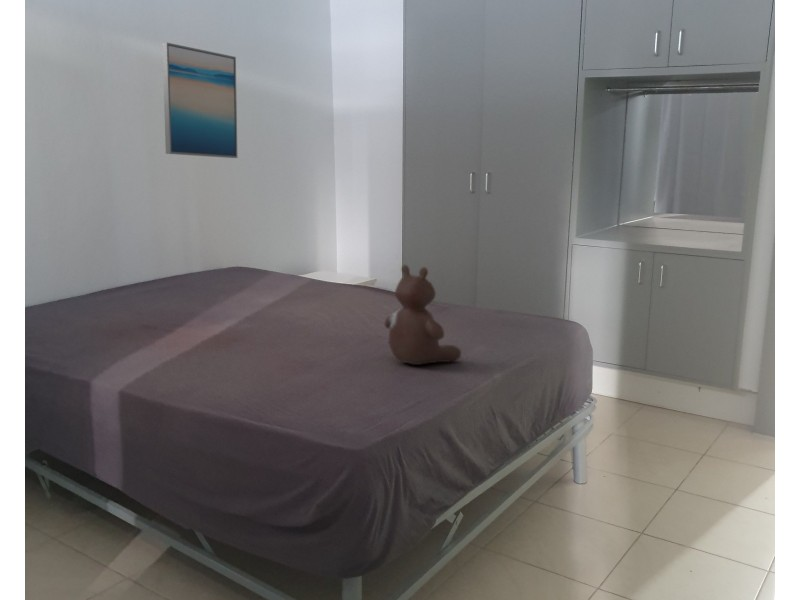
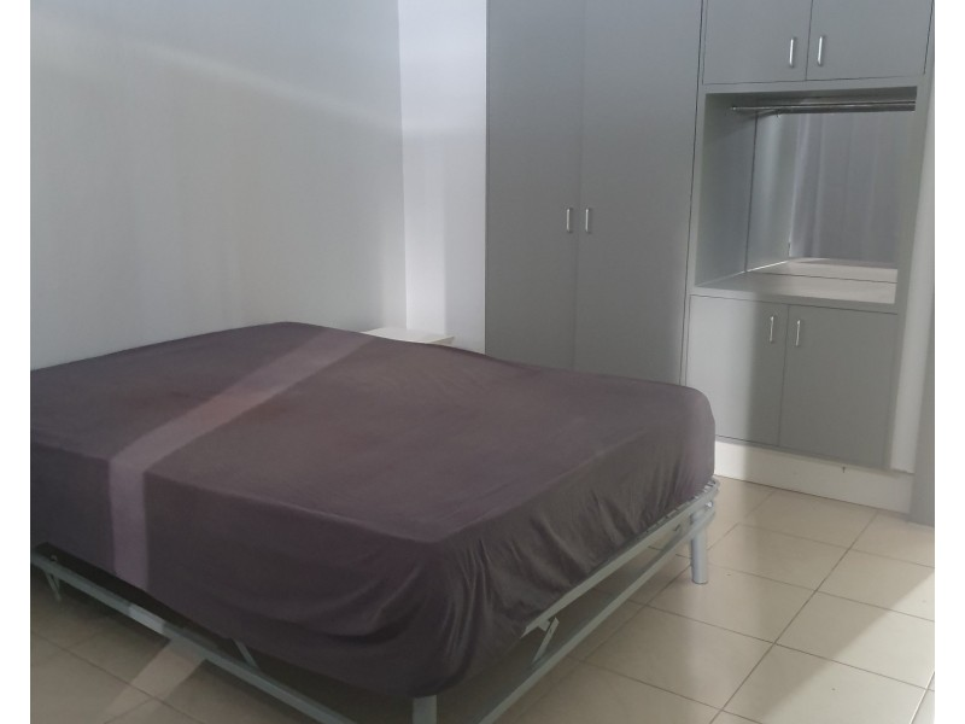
- stuffed bear [384,264,462,366]
- wall art [161,42,238,159]
